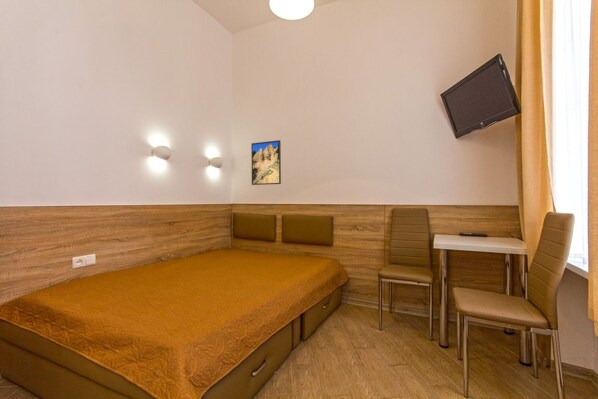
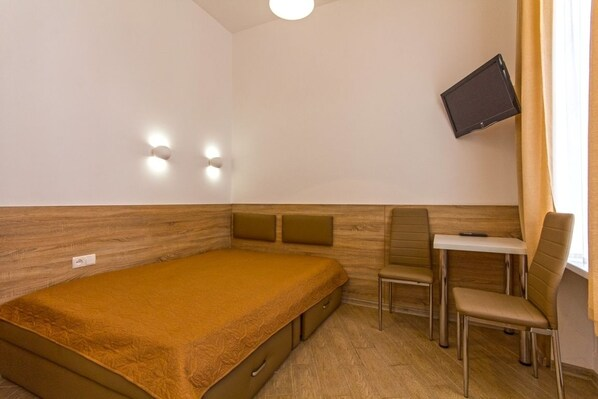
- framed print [250,139,282,186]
